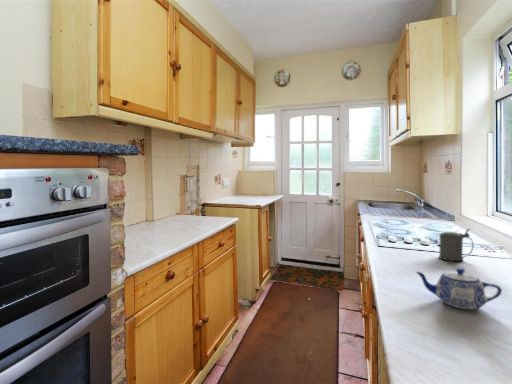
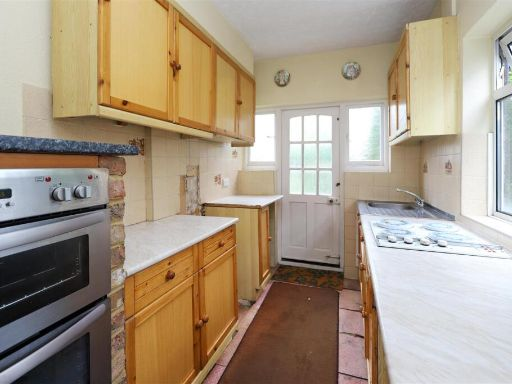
- teapot [415,267,503,310]
- beer stein [438,228,474,262]
